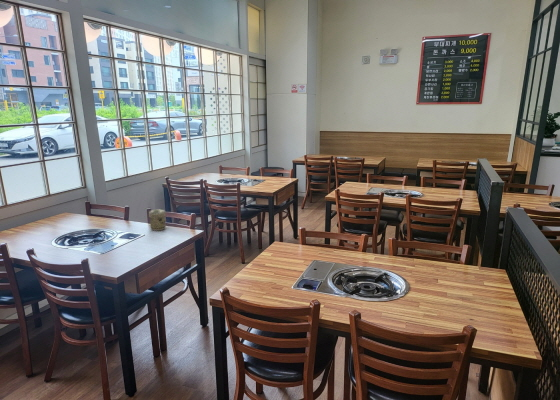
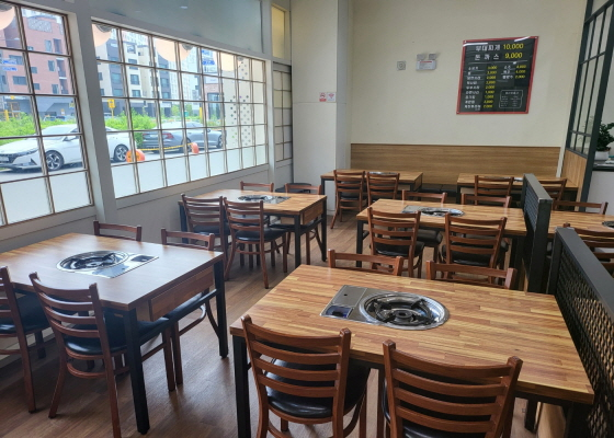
- jar [148,208,167,232]
